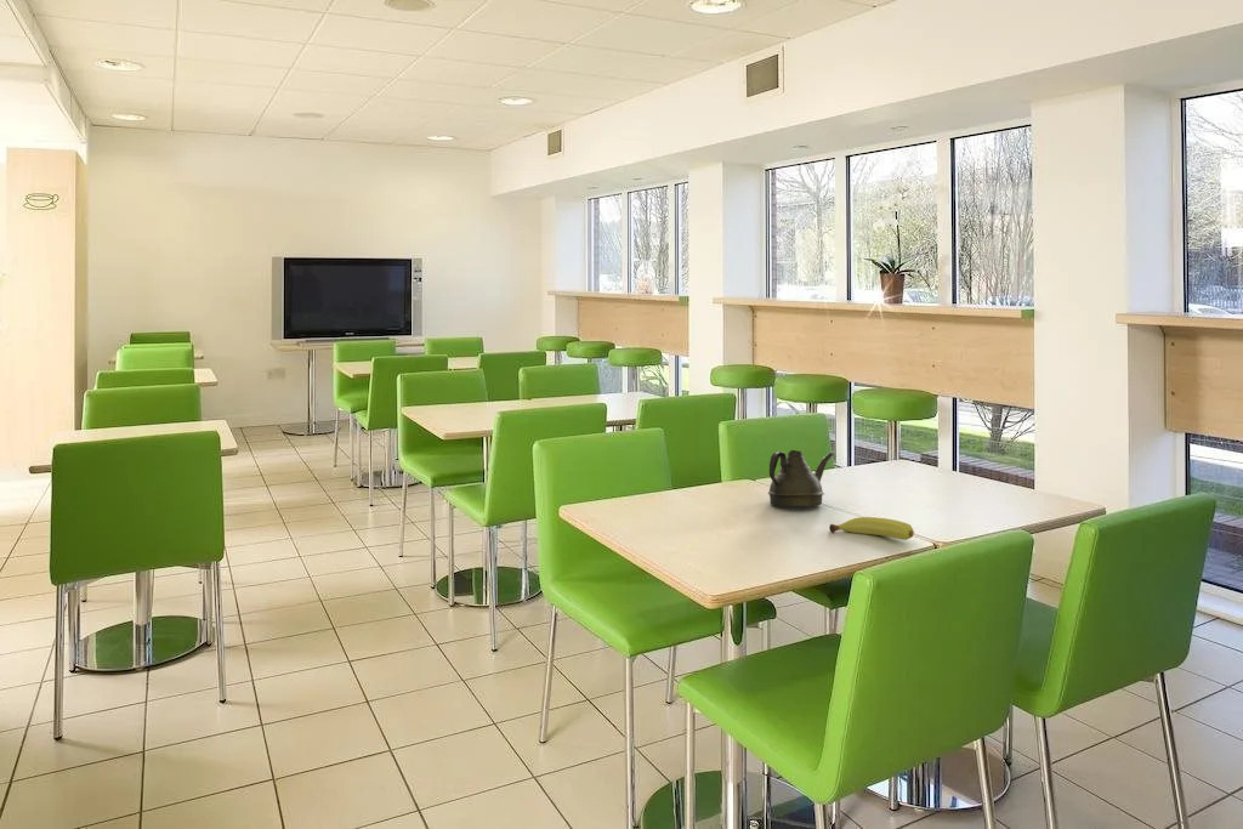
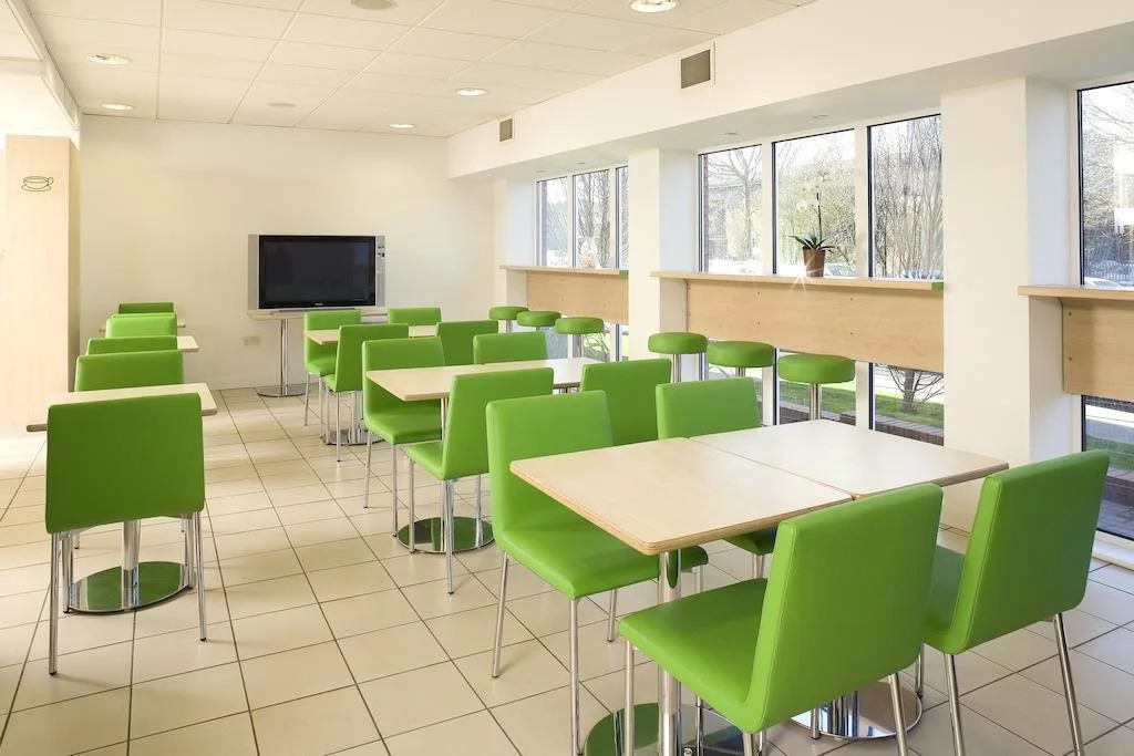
- teapot [767,449,834,509]
- fruit [828,516,915,541]
